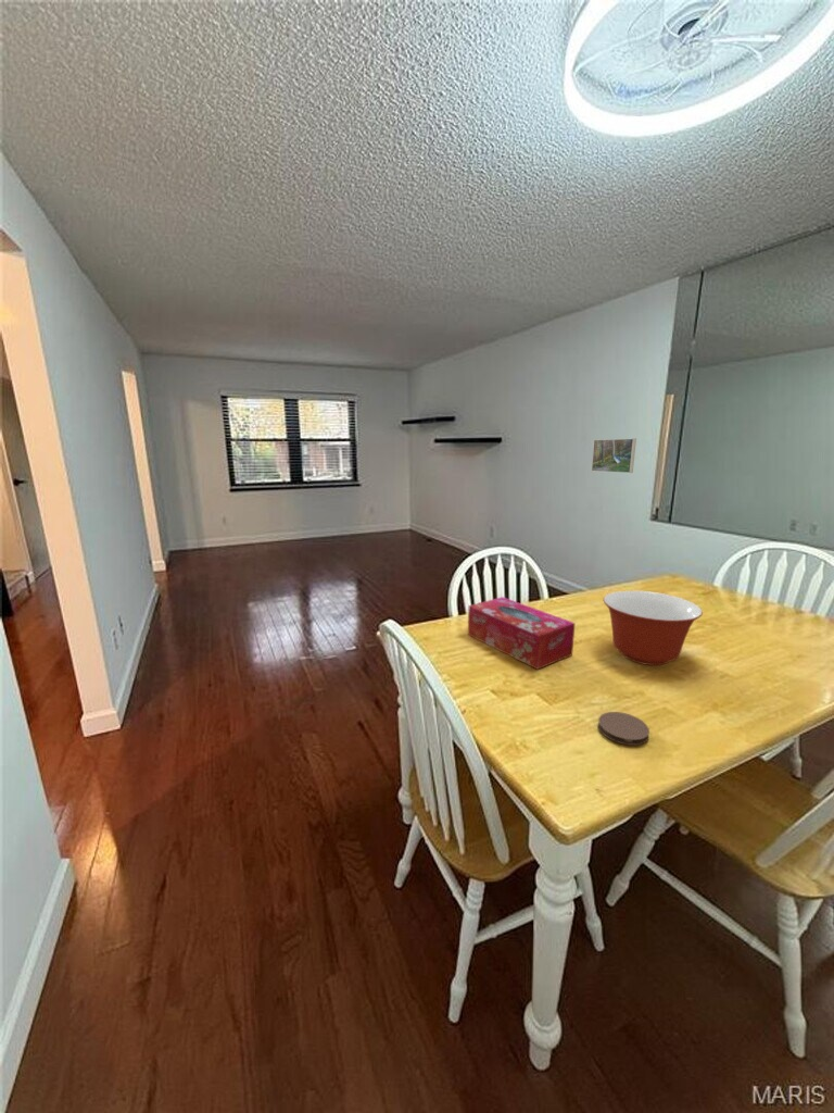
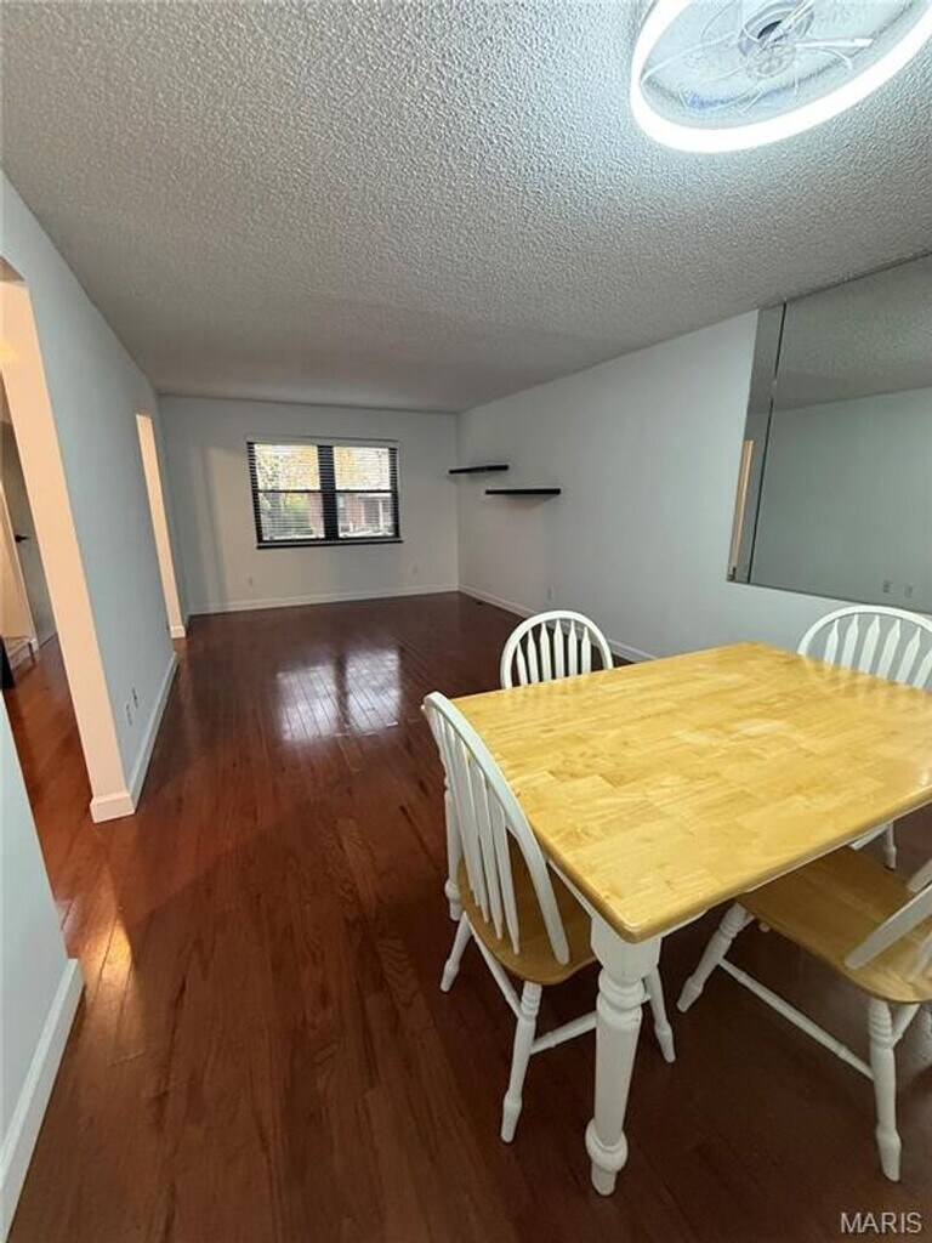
- tissue box [467,596,576,671]
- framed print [591,437,637,474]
- coaster [597,711,650,747]
- mixing bowl [603,590,704,666]
